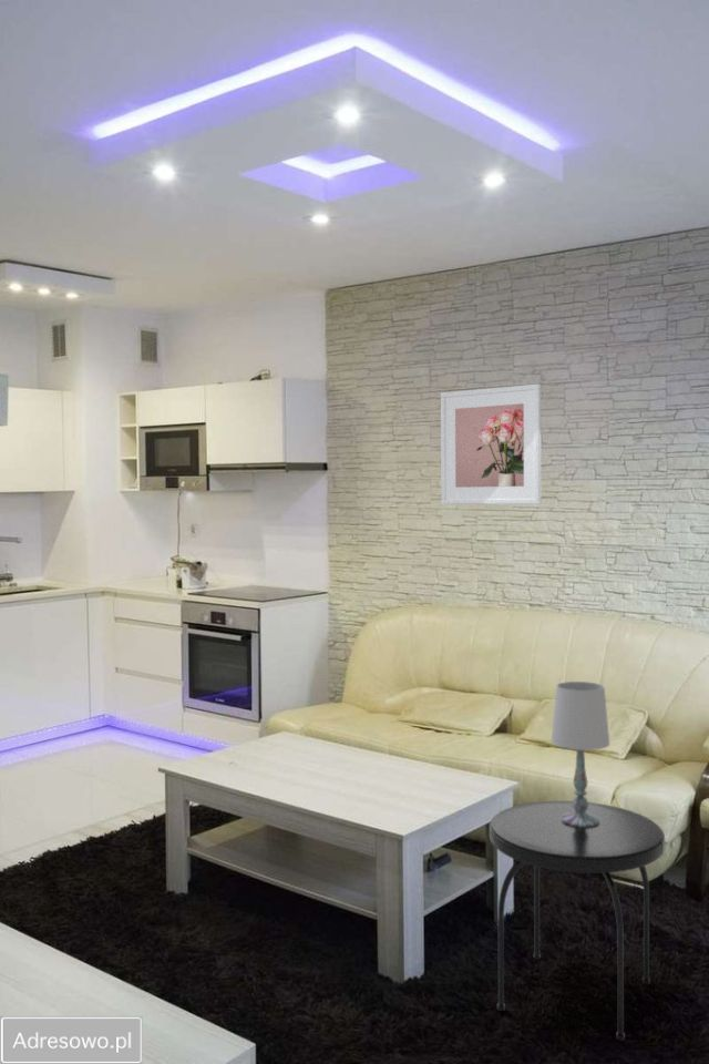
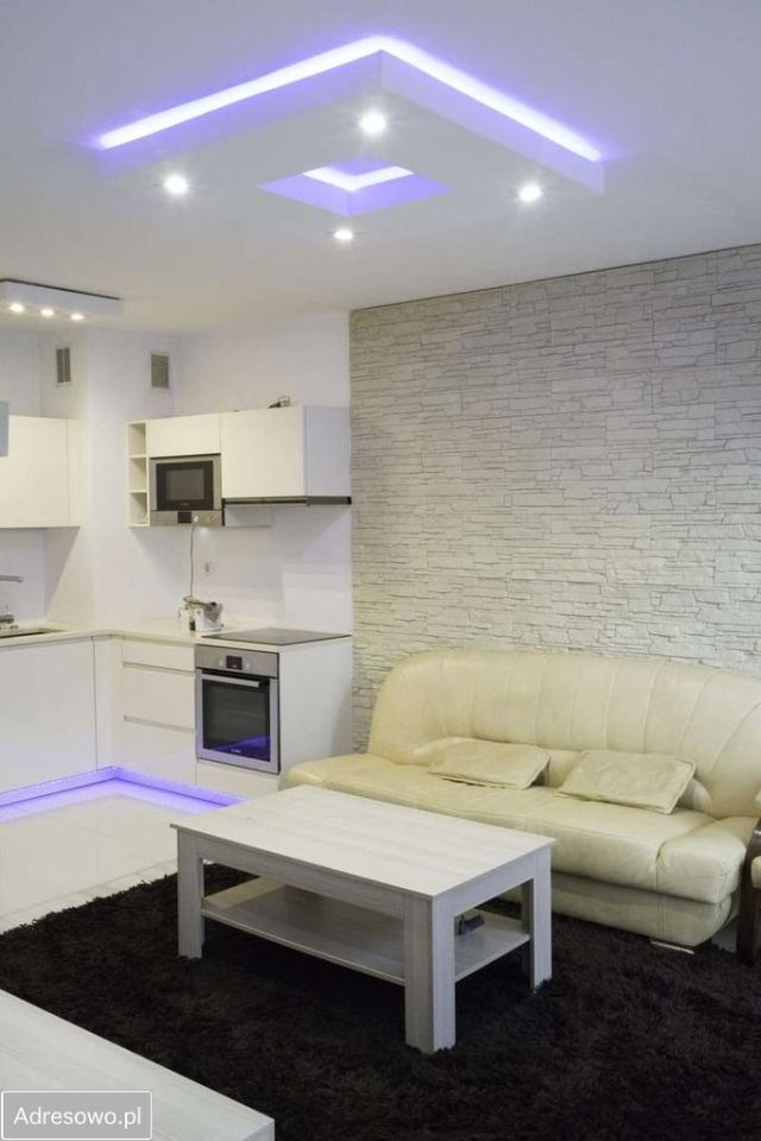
- table lamp [551,681,610,827]
- side table [489,800,666,1042]
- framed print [440,383,543,505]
